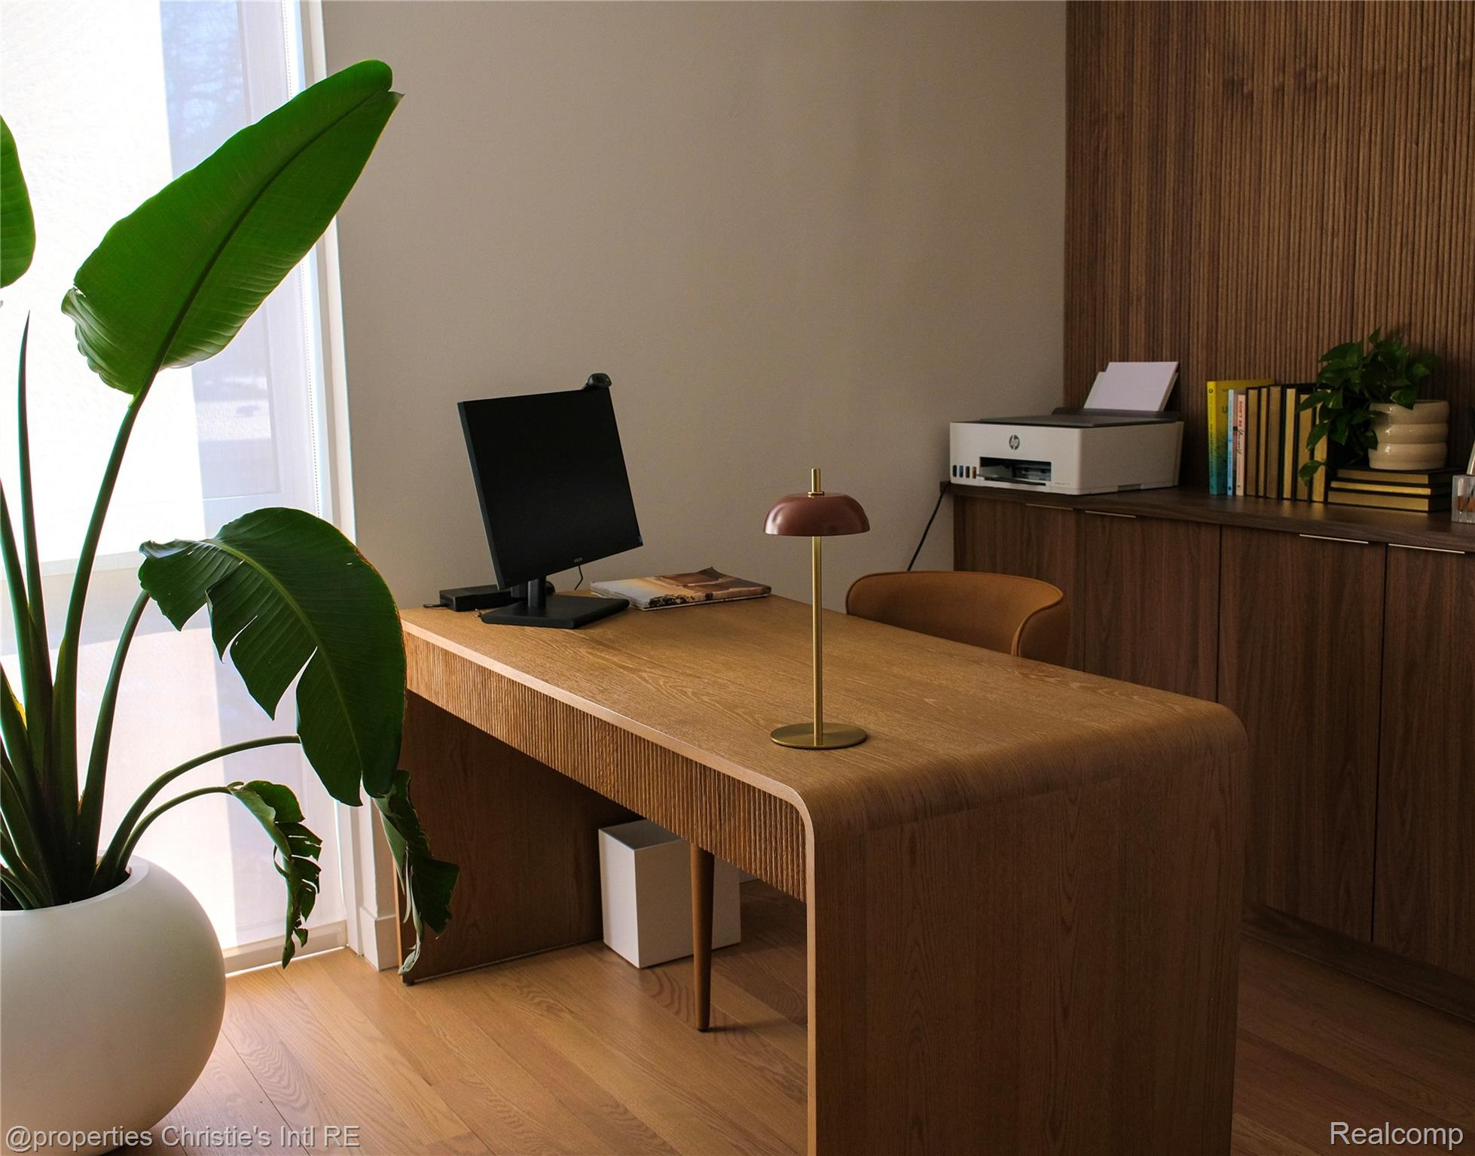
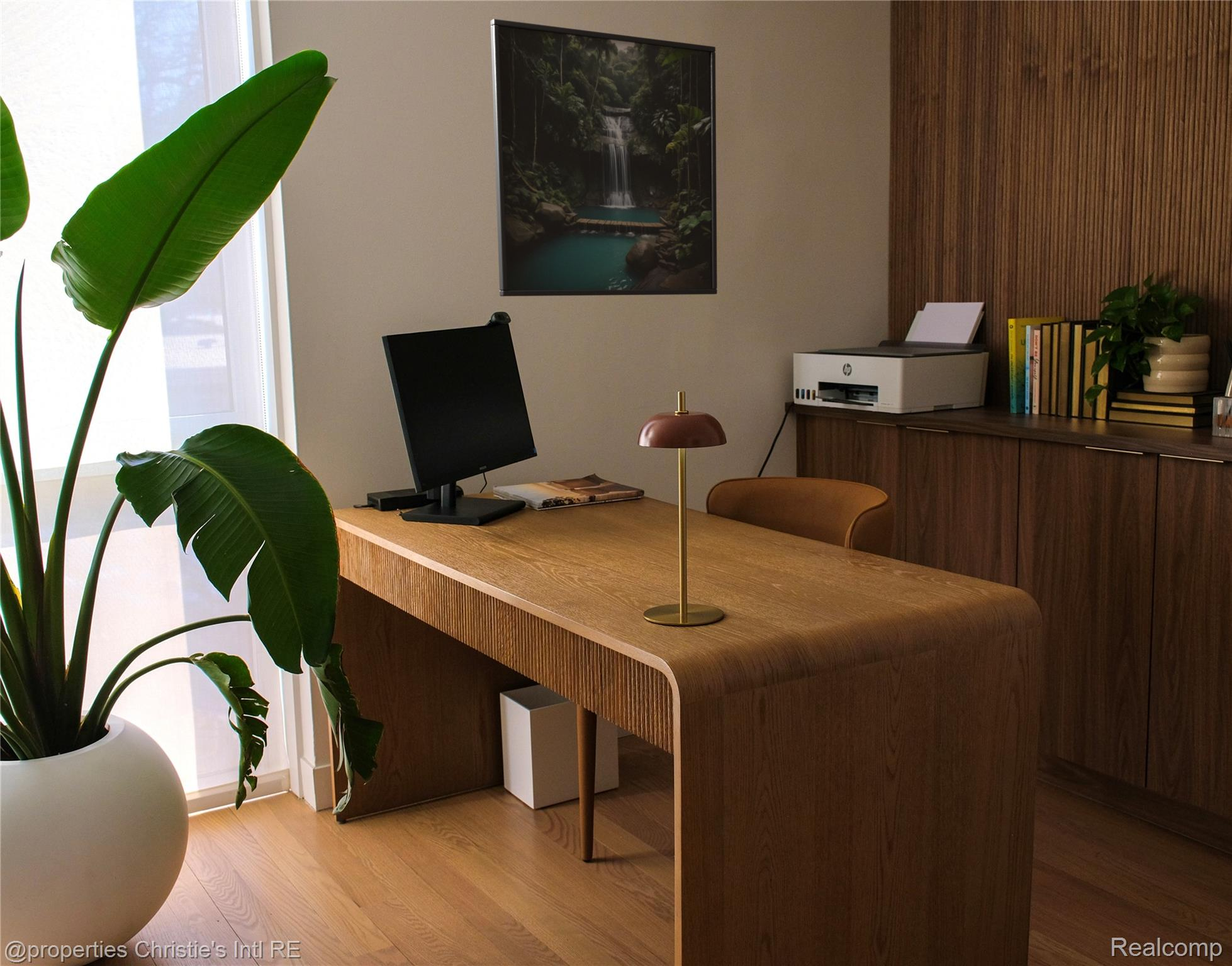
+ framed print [490,18,718,297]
